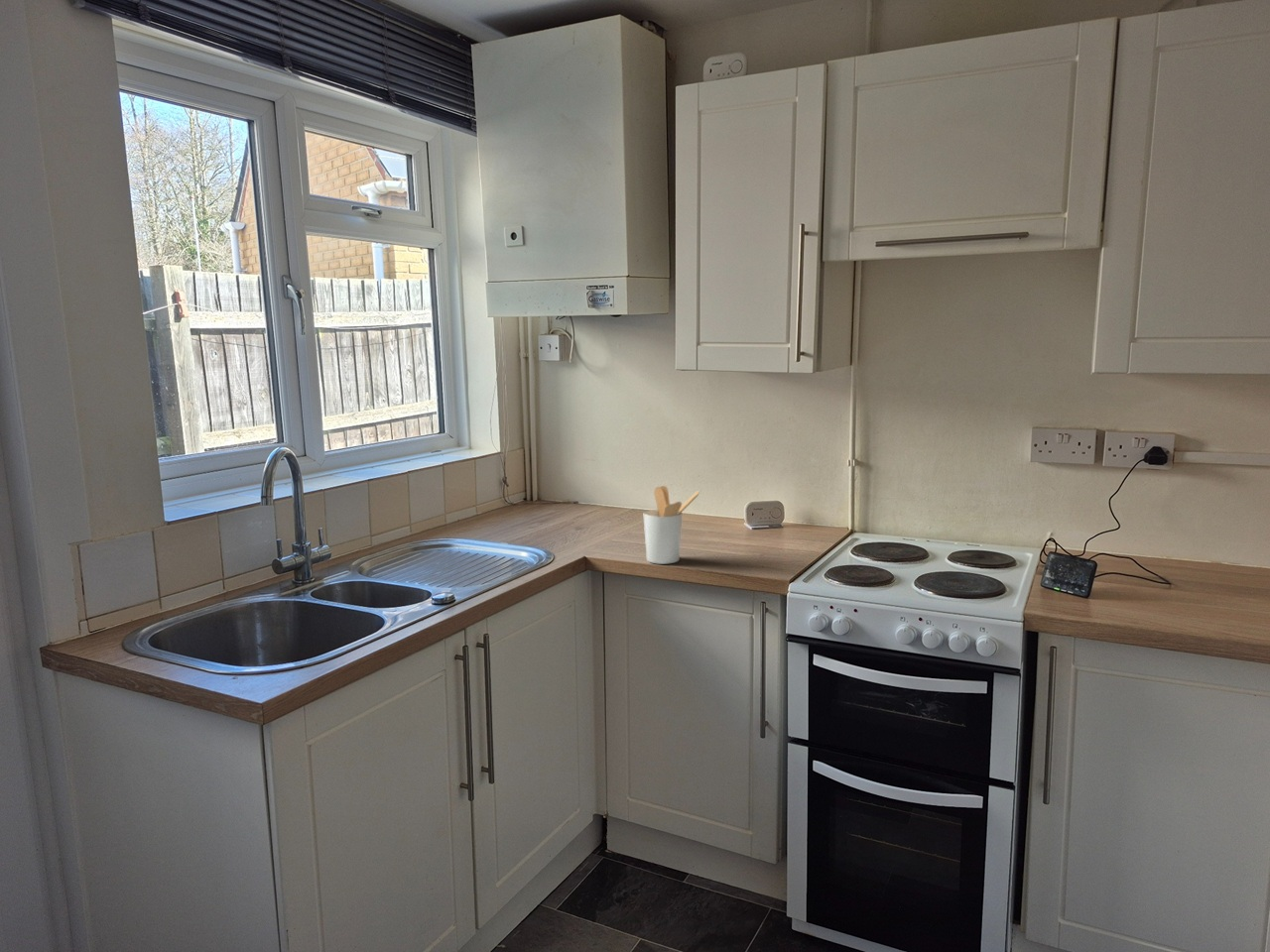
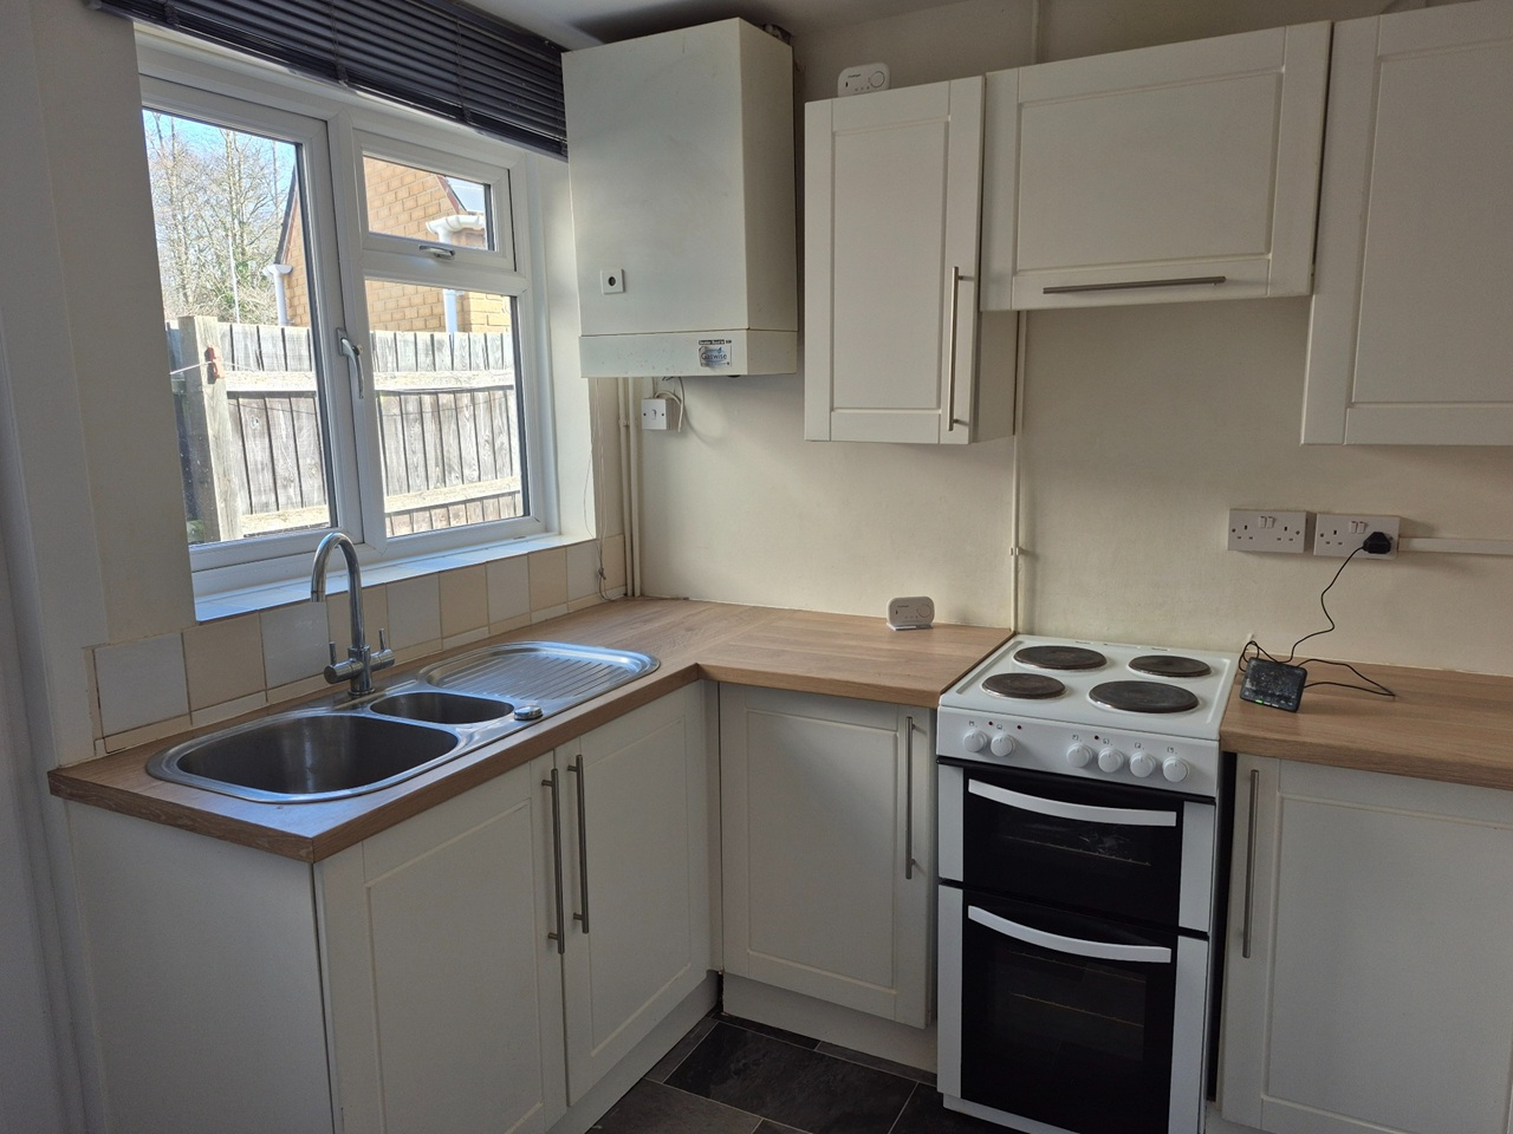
- utensil holder [643,485,700,565]
